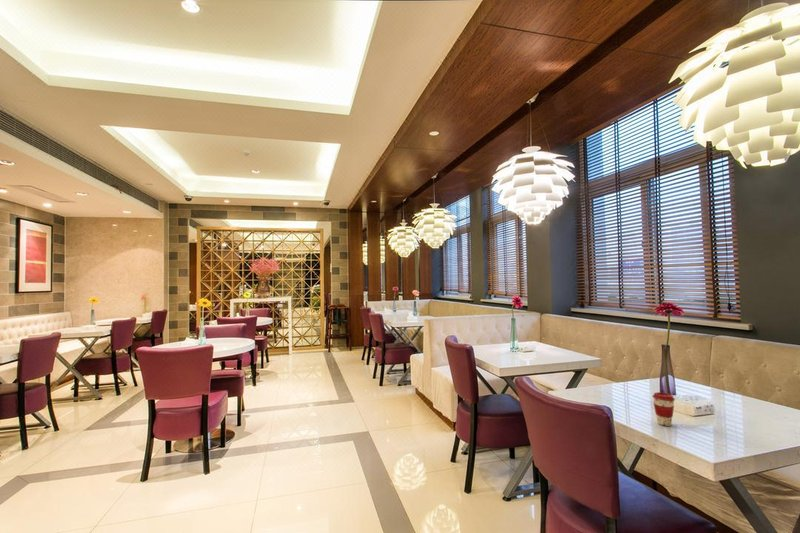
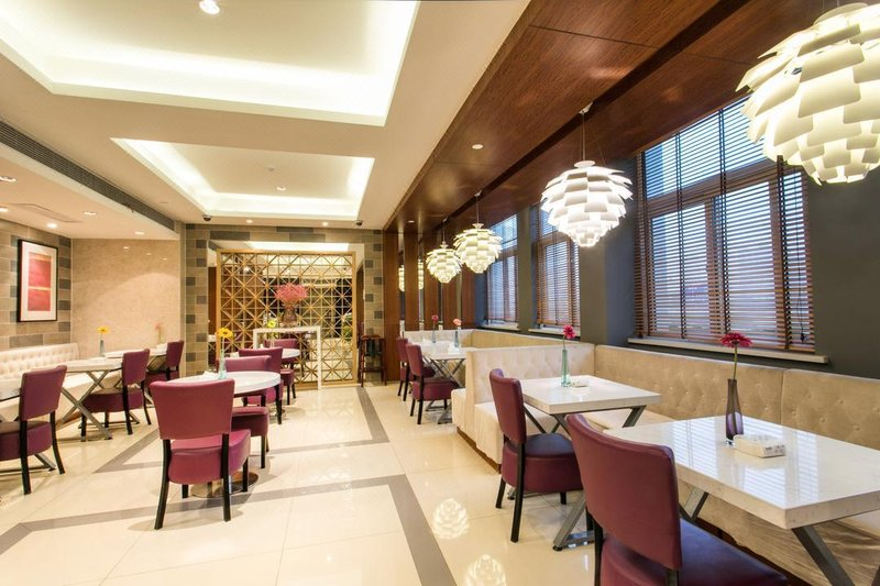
- coffee cup [651,391,676,427]
